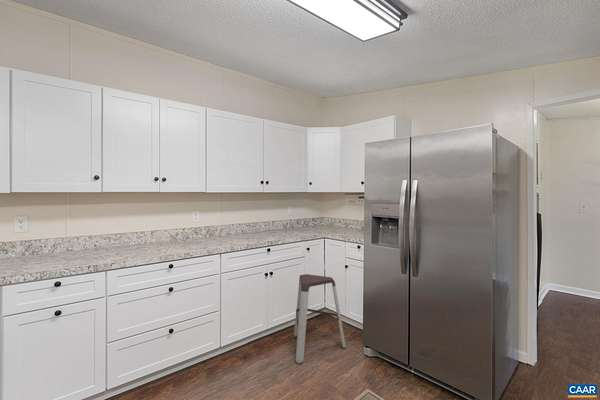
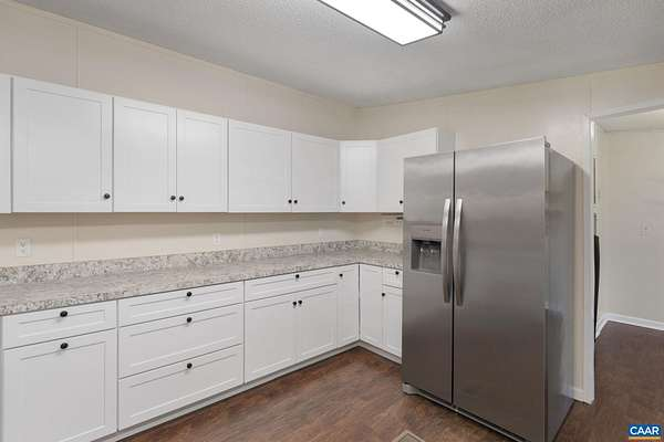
- step stool [293,273,347,364]
